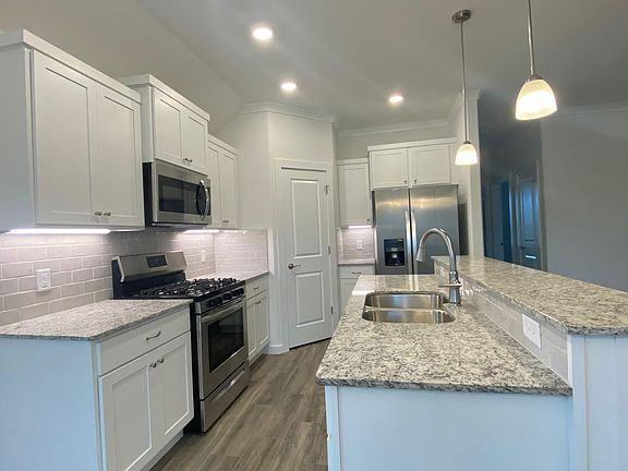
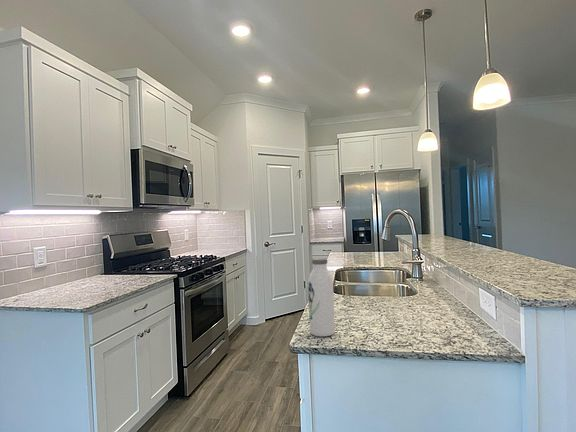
+ water bottle [307,257,336,337]
